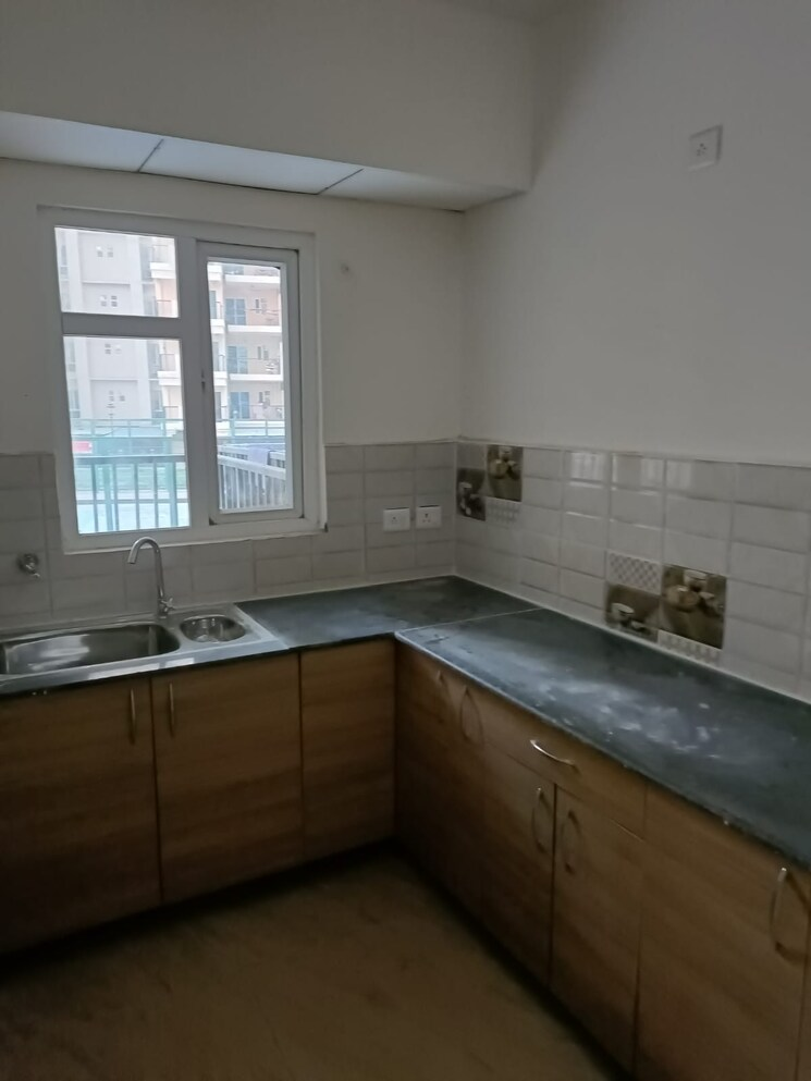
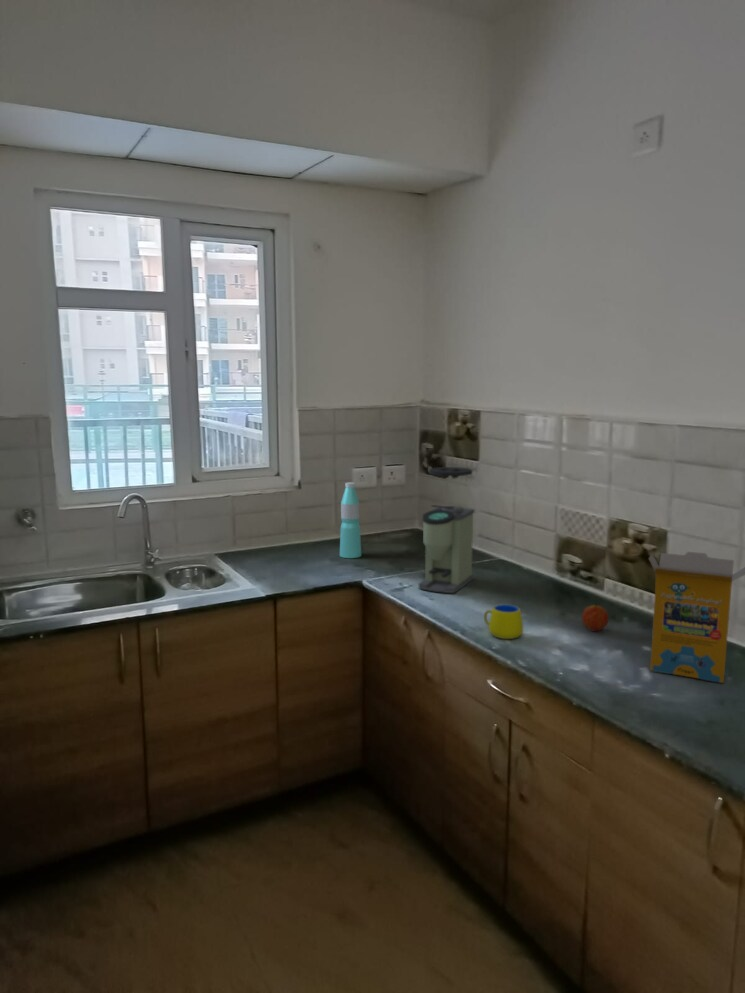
+ water bottle [339,481,362,559]
+ coffee grinder [418,466,475,594]
+ mug [483,604,524,640]
+ cereal box [648,551,745,684]
+ fruit [581,601,610,632]
